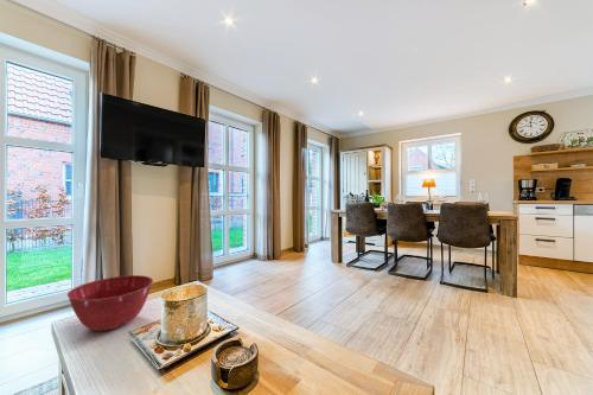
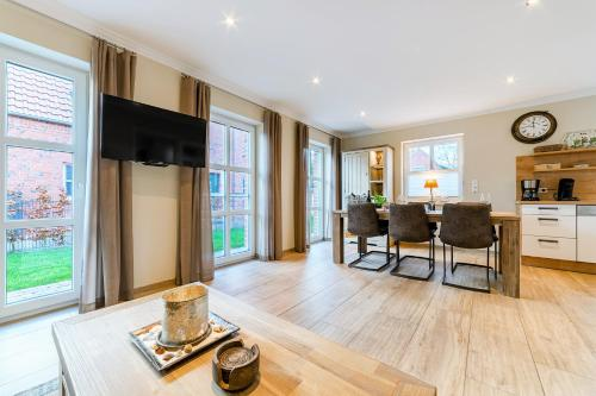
- mixing bowl [66,274,154,332]
